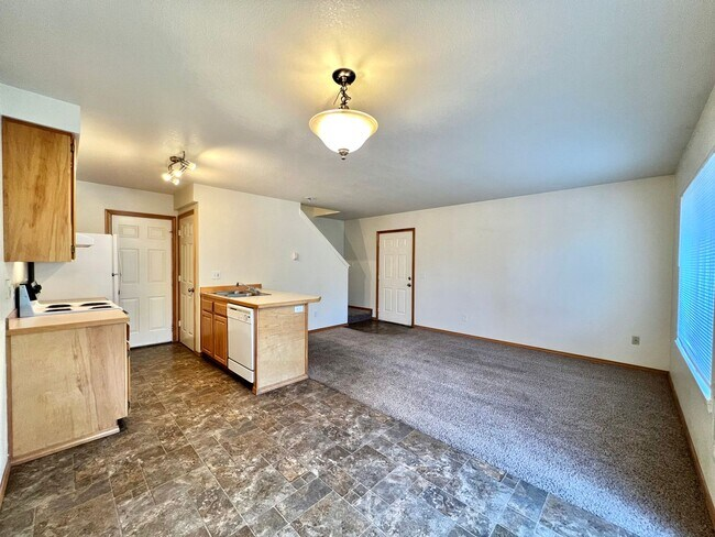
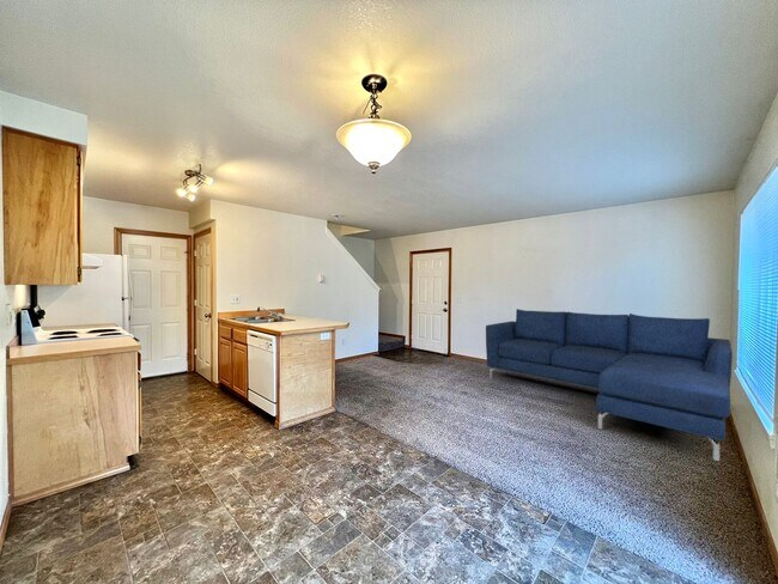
+ sofa [485,308,734,462]
